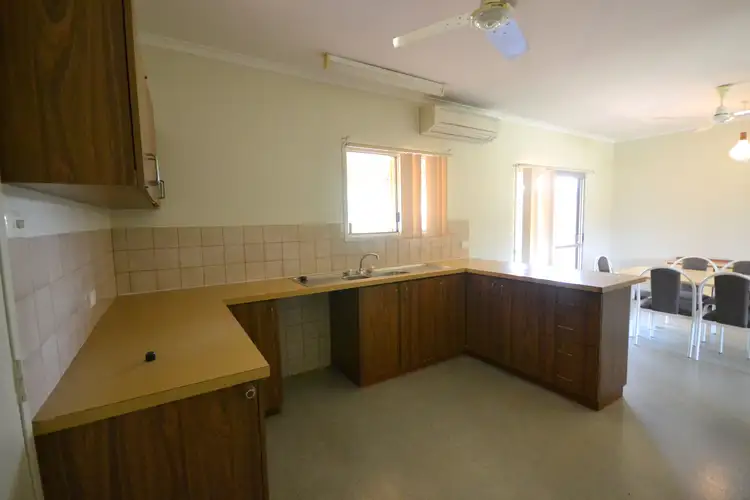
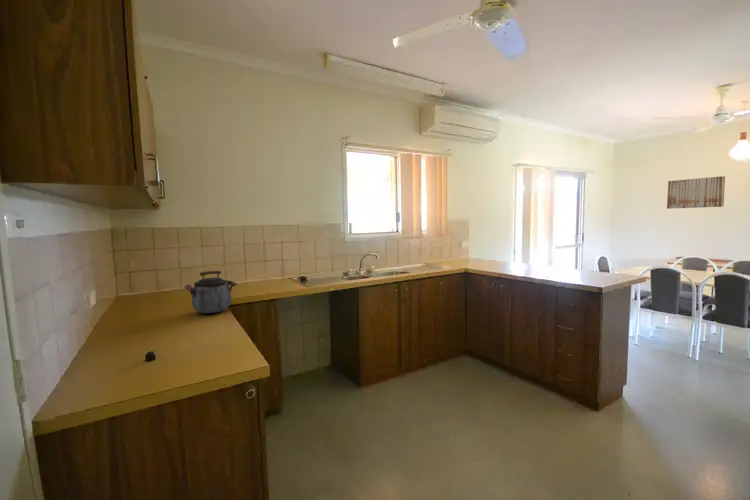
+ wall art [666,175,726,210]
+ kettle [183,270,238,314]
